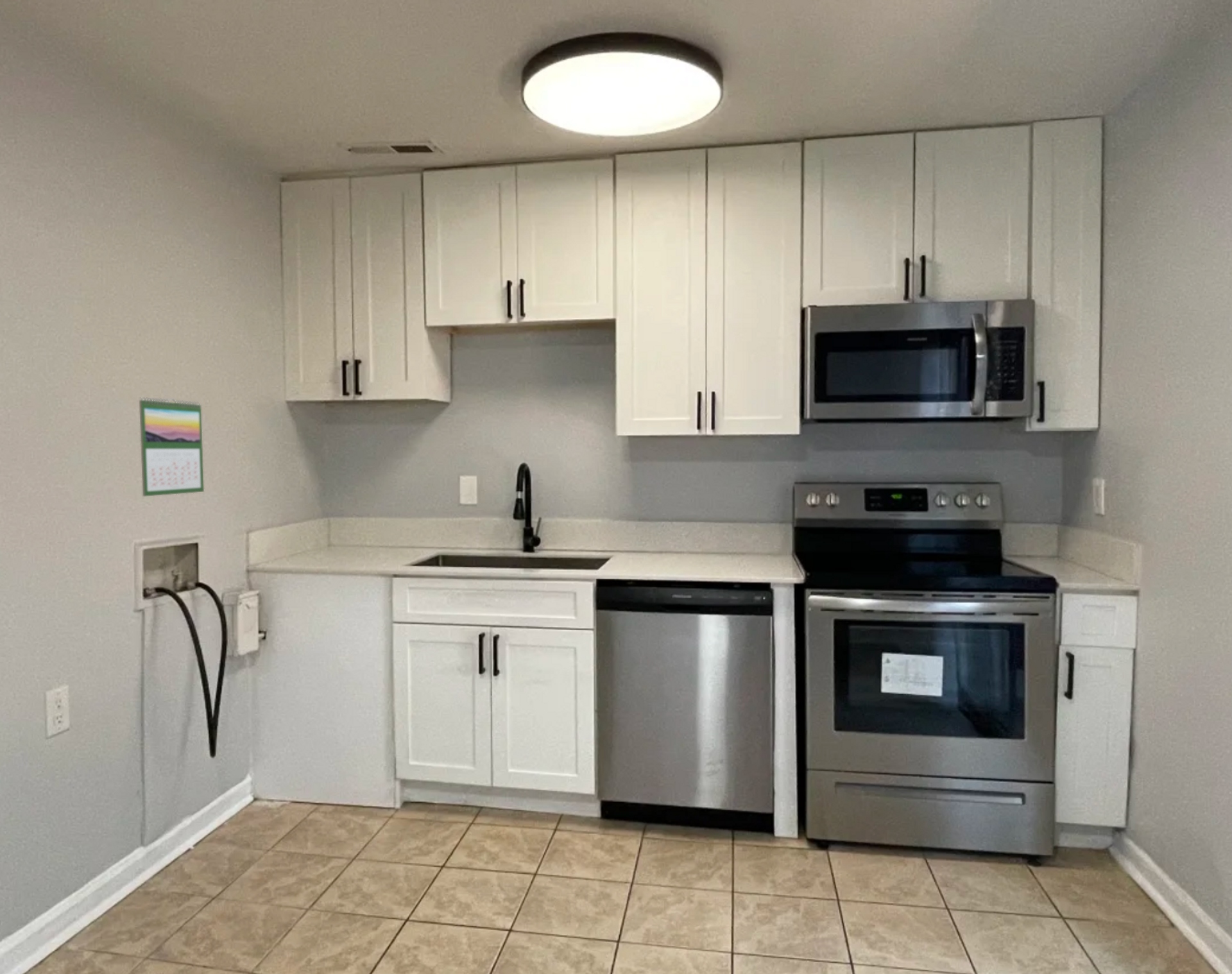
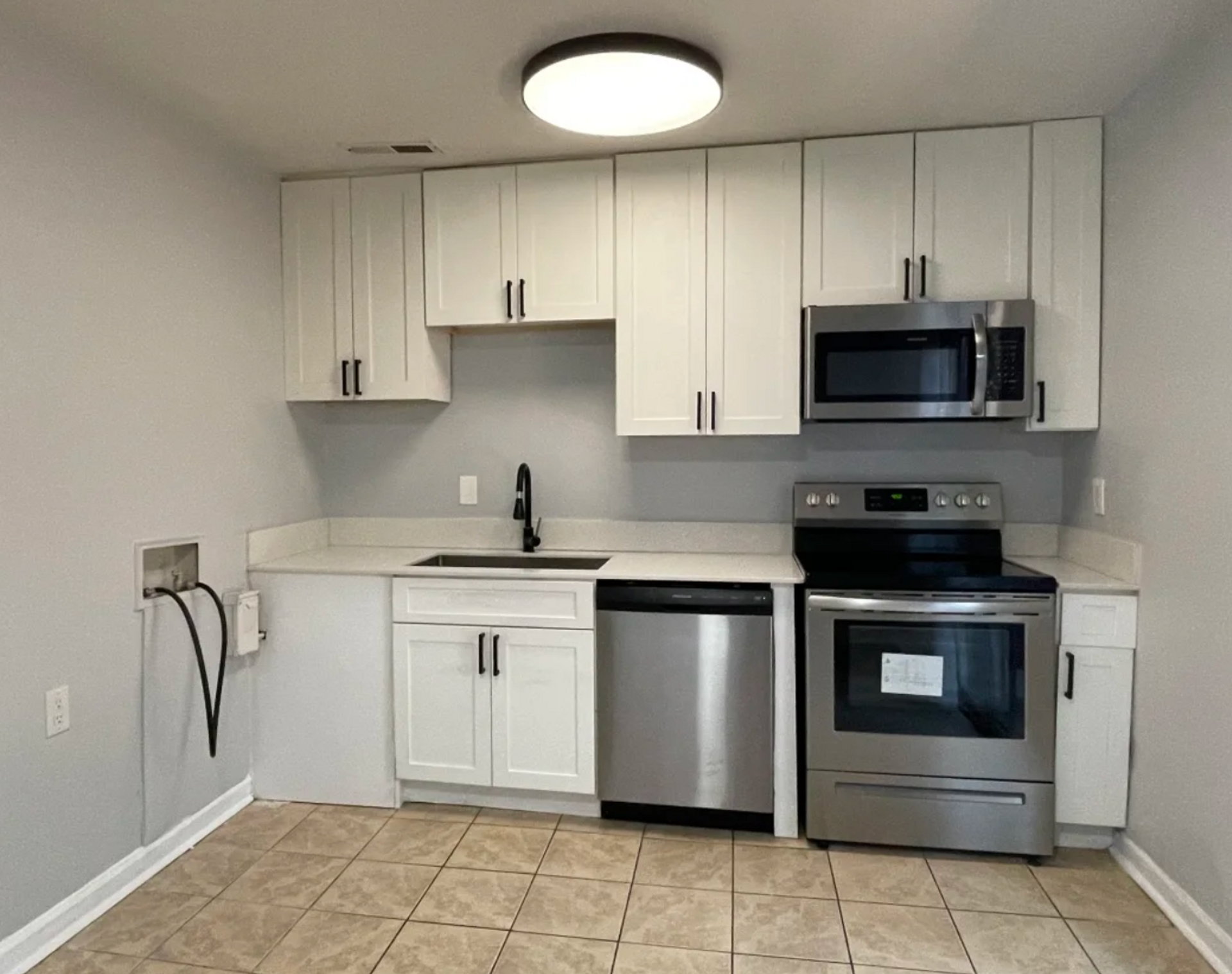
- calendar [139,397,205,497]
